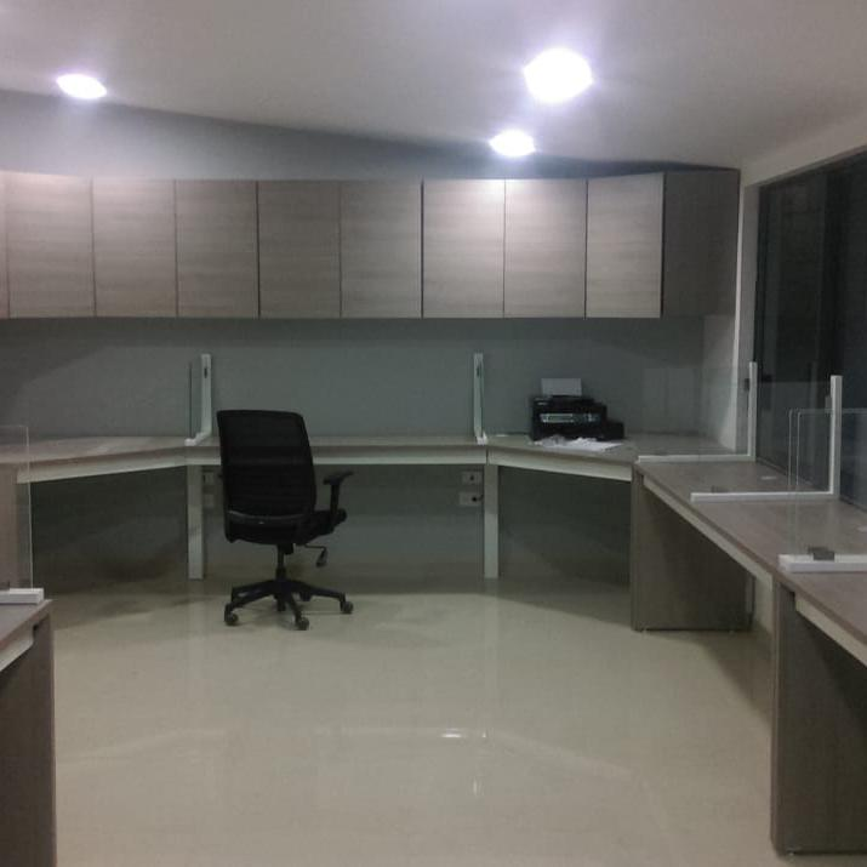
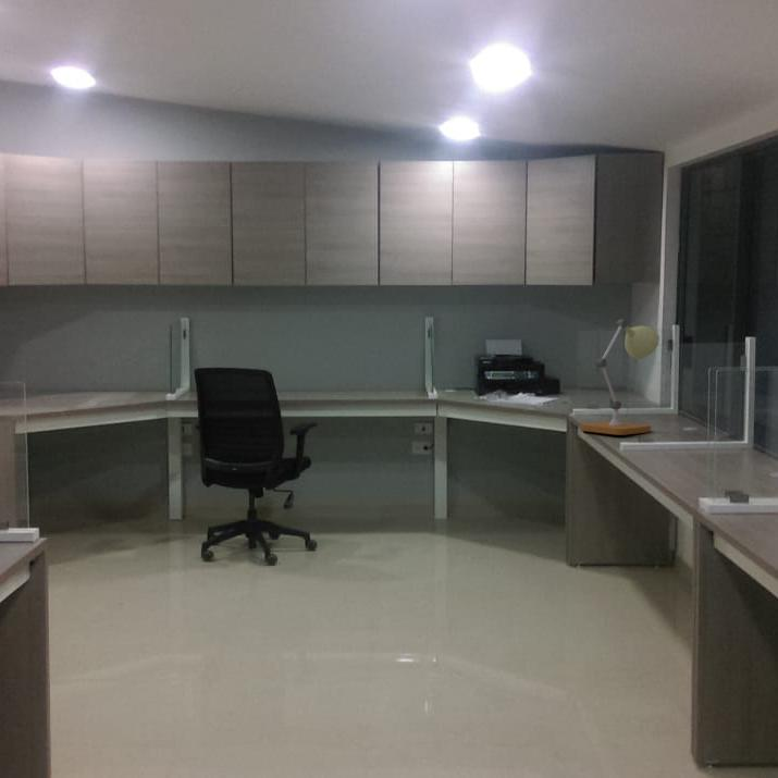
+ desk lamp [580,318,660,436]
